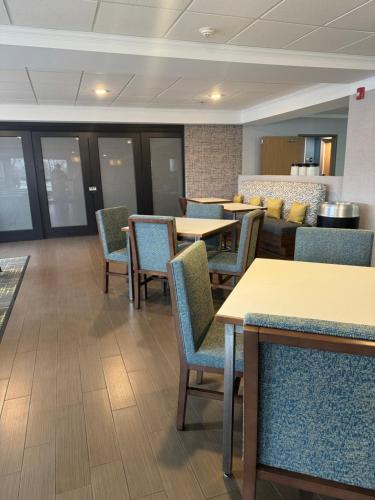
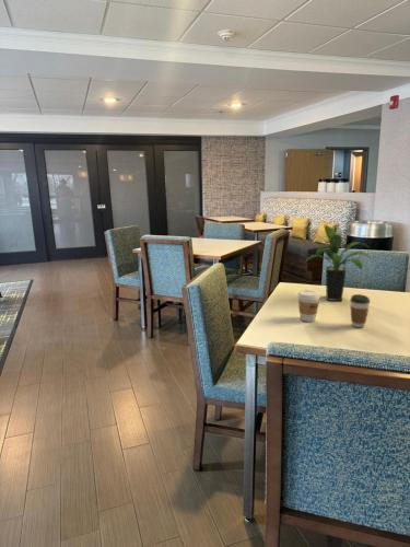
+ potted plant [304,223,372,302]
+ coffee cup [349,293,372,328]
+ coffee cup [297,289,320,323]
